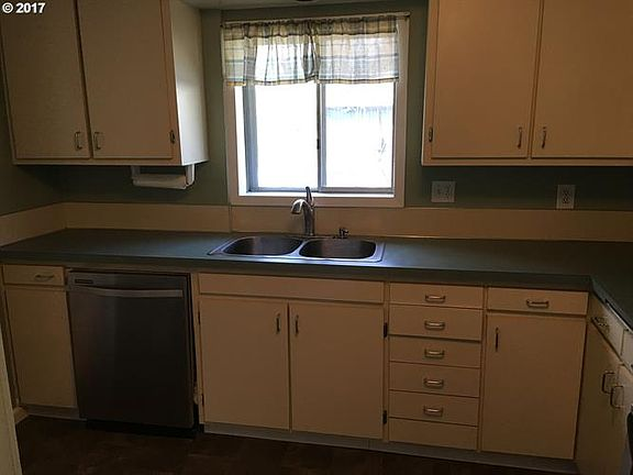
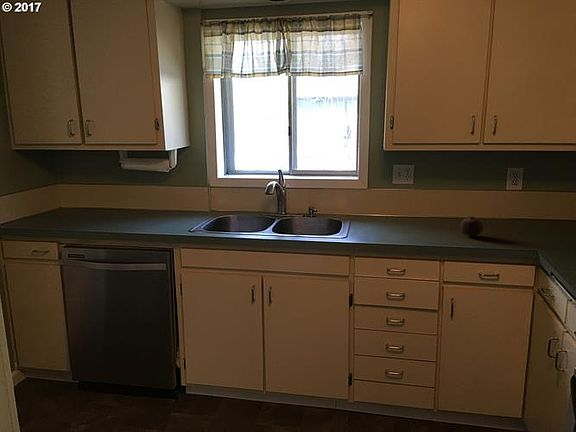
+ fruit [459,215,484,237]
